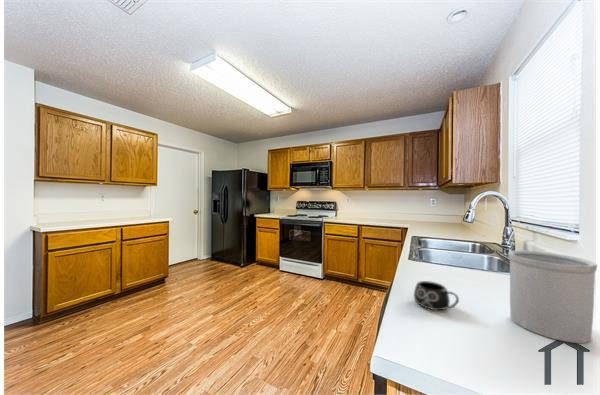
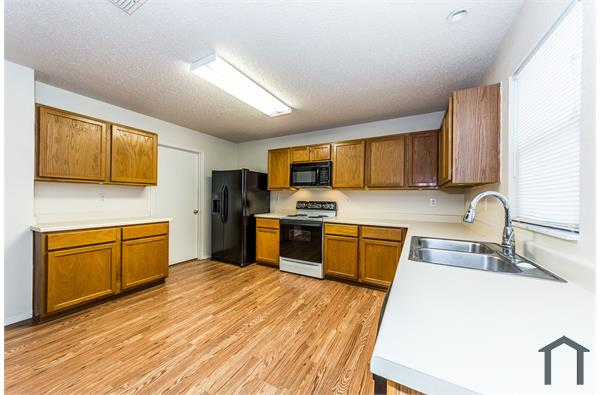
- utensil holder [508,249,598,344]
- mug [413,280,460,311]
